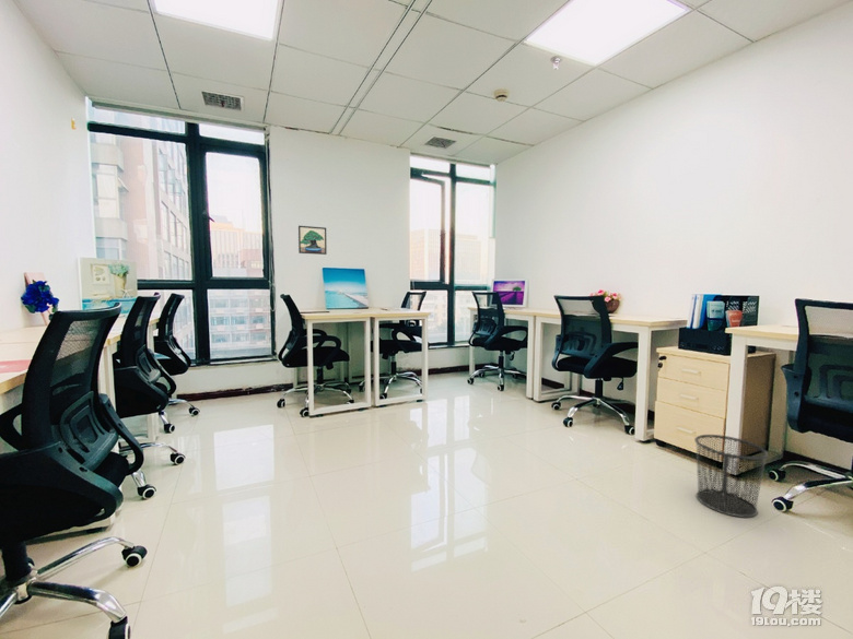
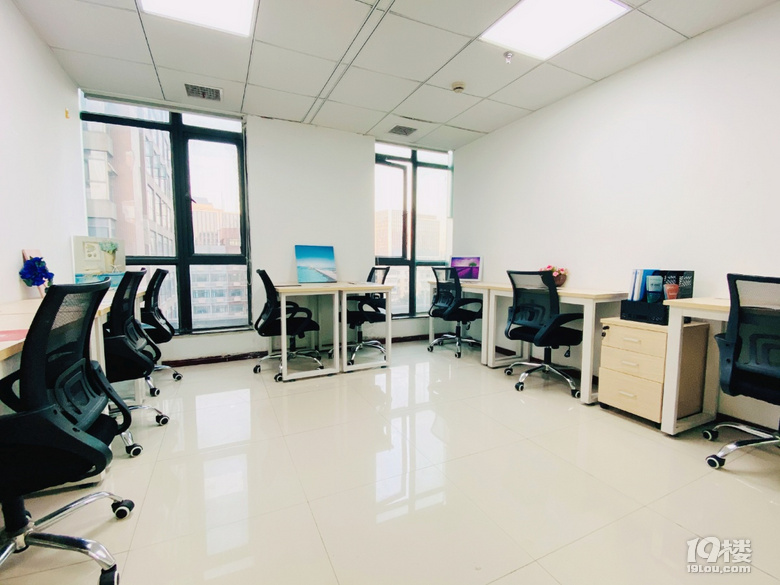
- waste bin [693,434,769,519]
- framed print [297,225,328,256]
